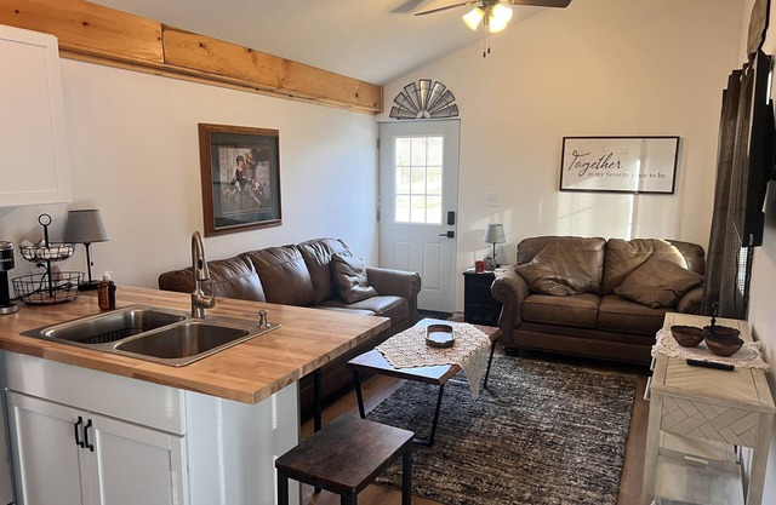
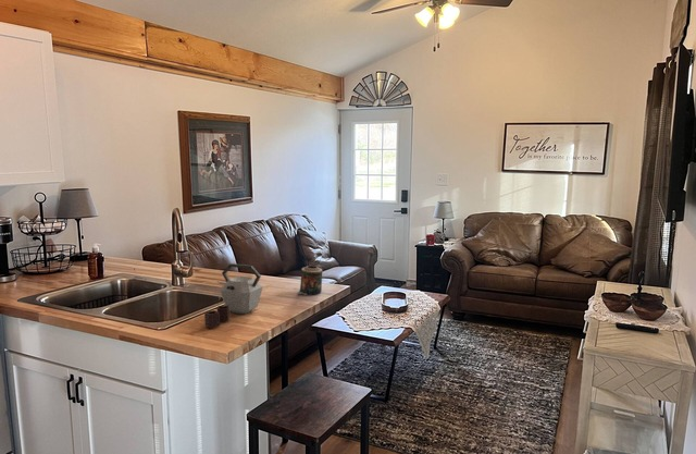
+ candle [296,265,323,296]
+ kettle [203,262,264,329]
